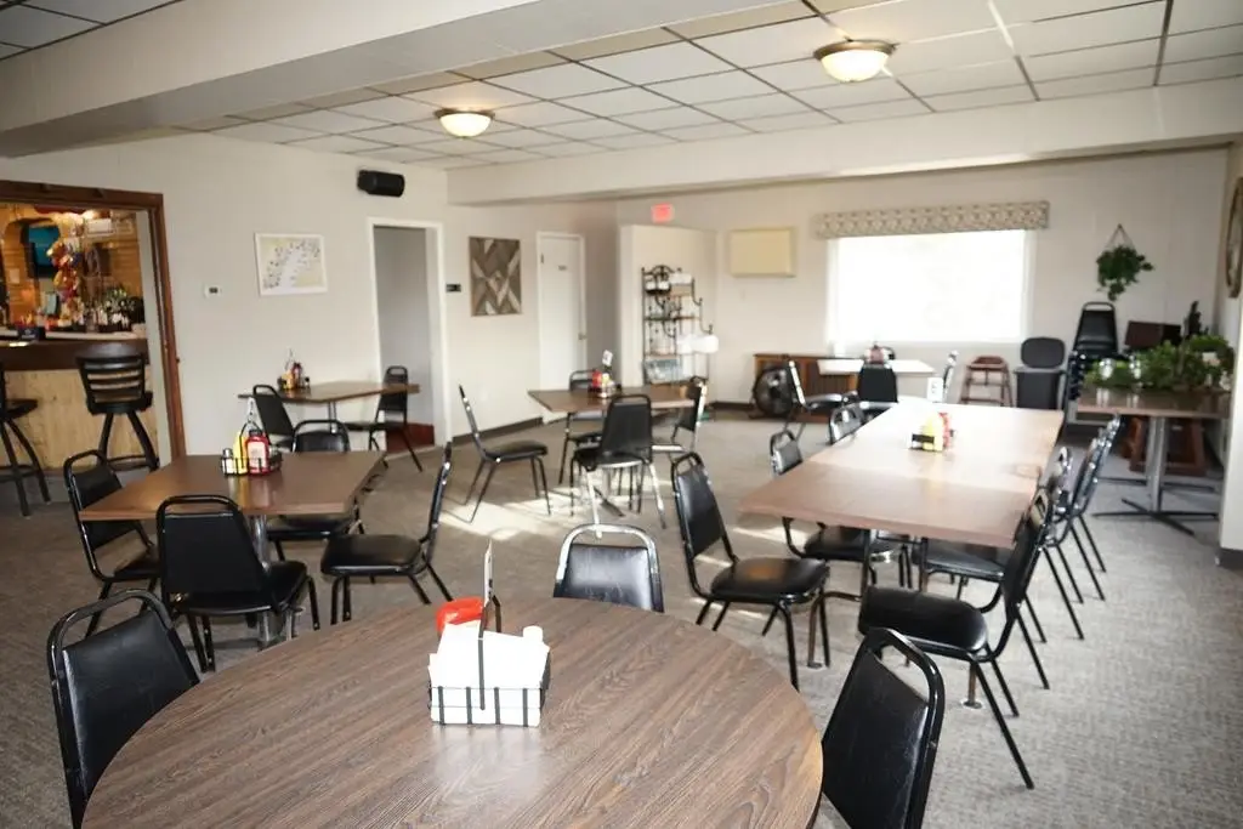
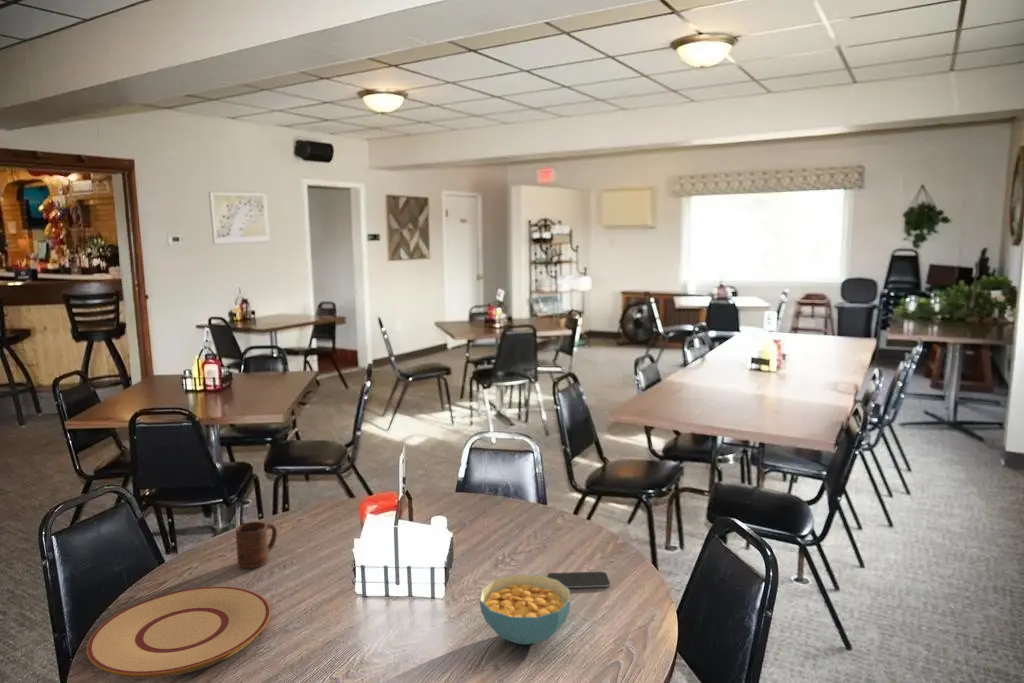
+ cereal bowl [478,573,572,645]
+ plate [85,586,271,680]
+ smartphone [547,571,611,589]
+ cup [235,521,278,569]
